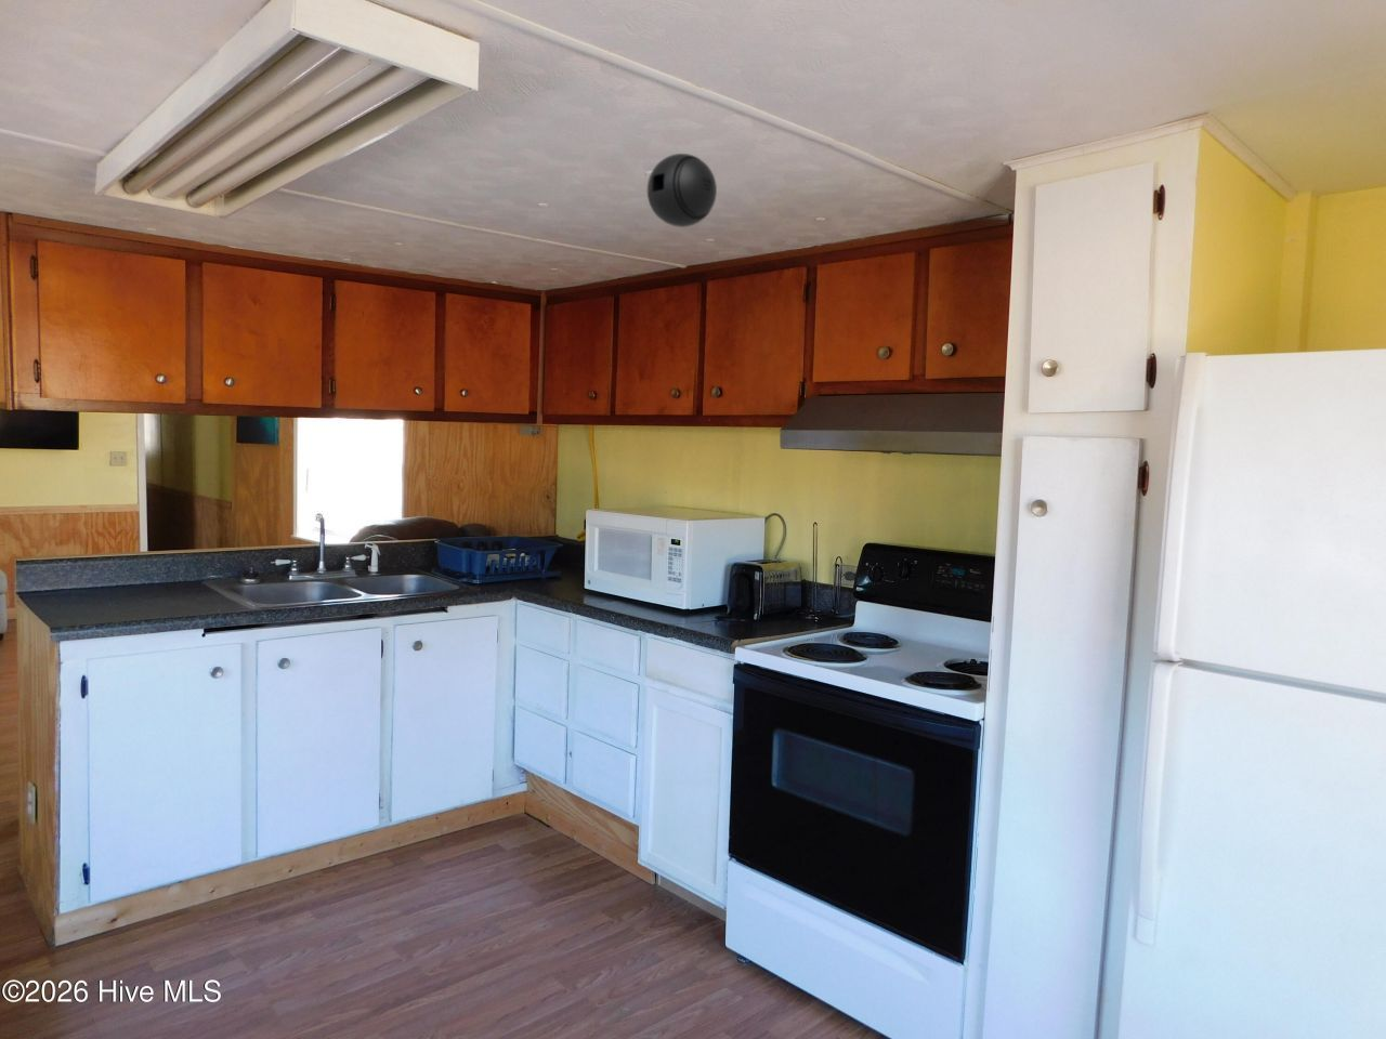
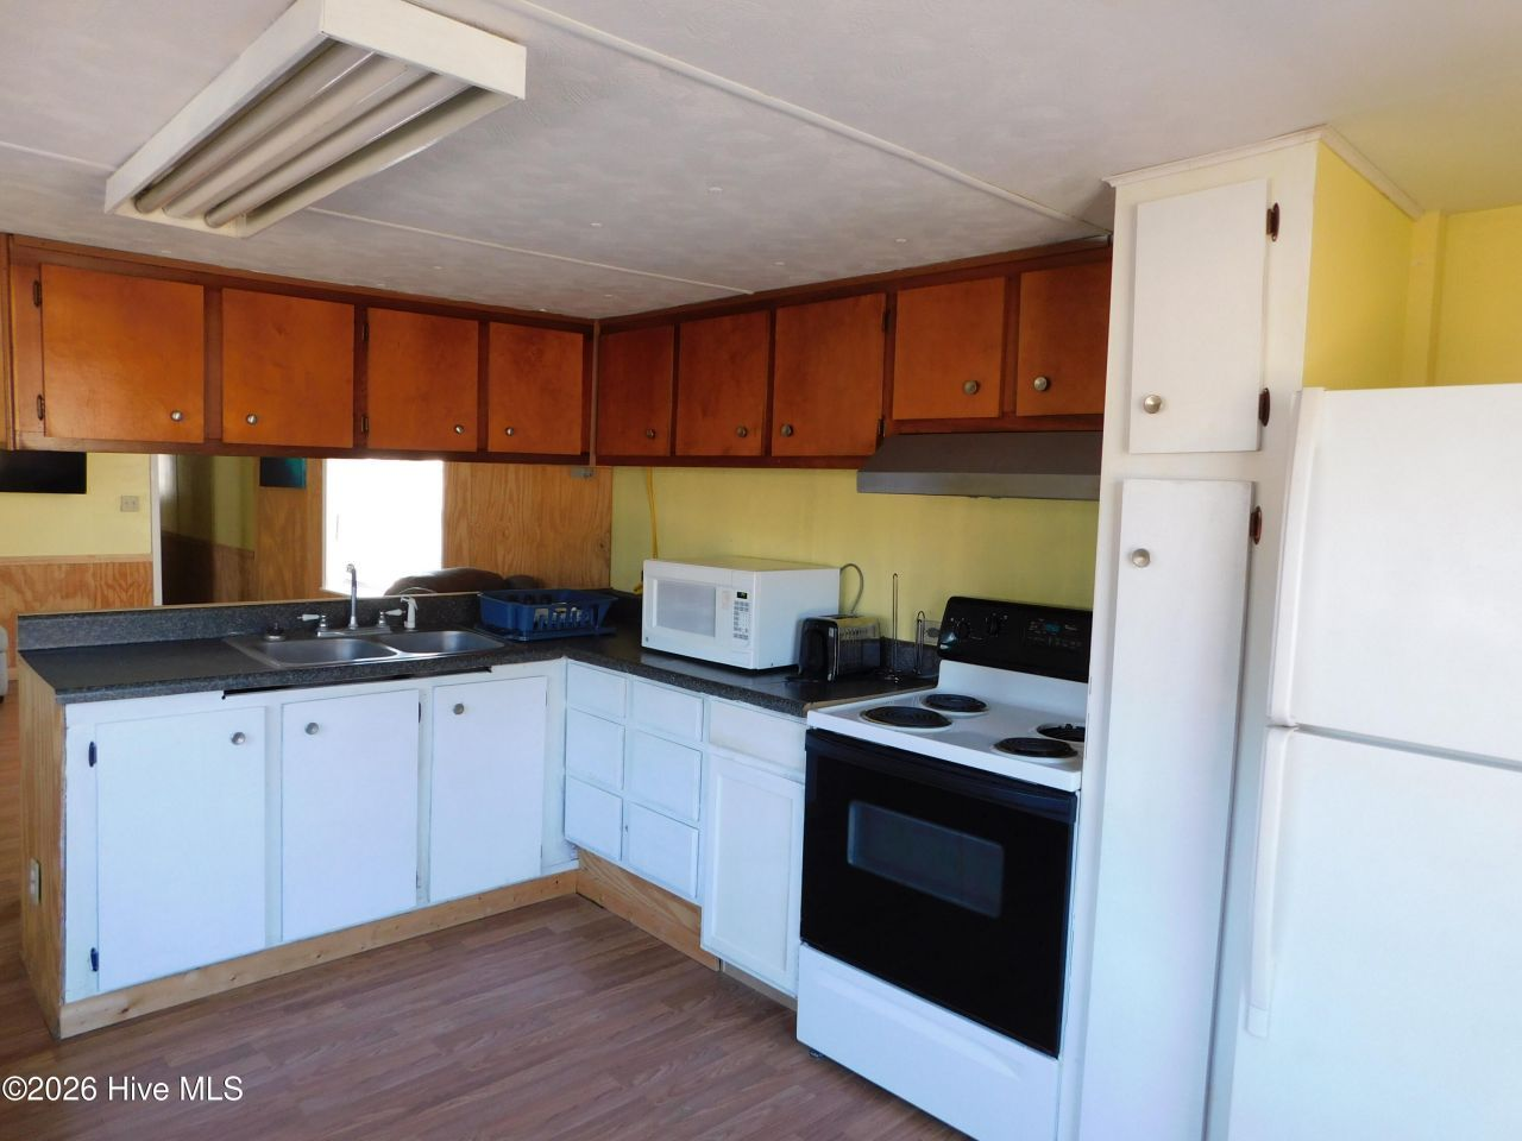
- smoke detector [646,153,718,228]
